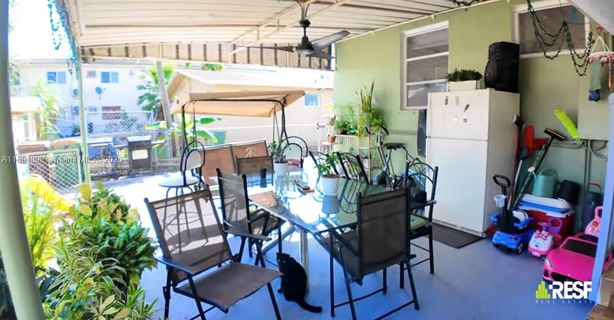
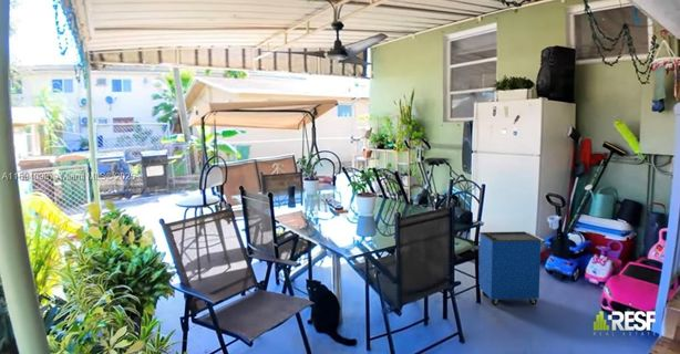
+ cabinet [478,230,547,306]
